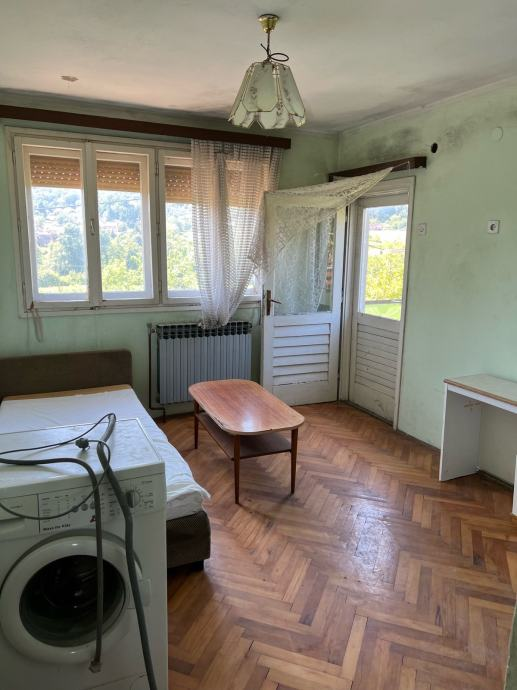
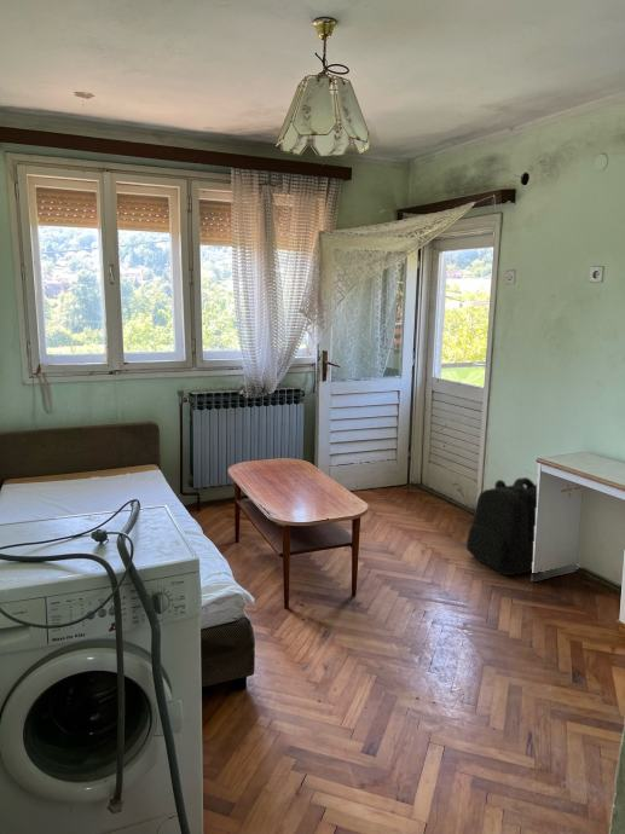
+ backpack [465,476,538,577]
